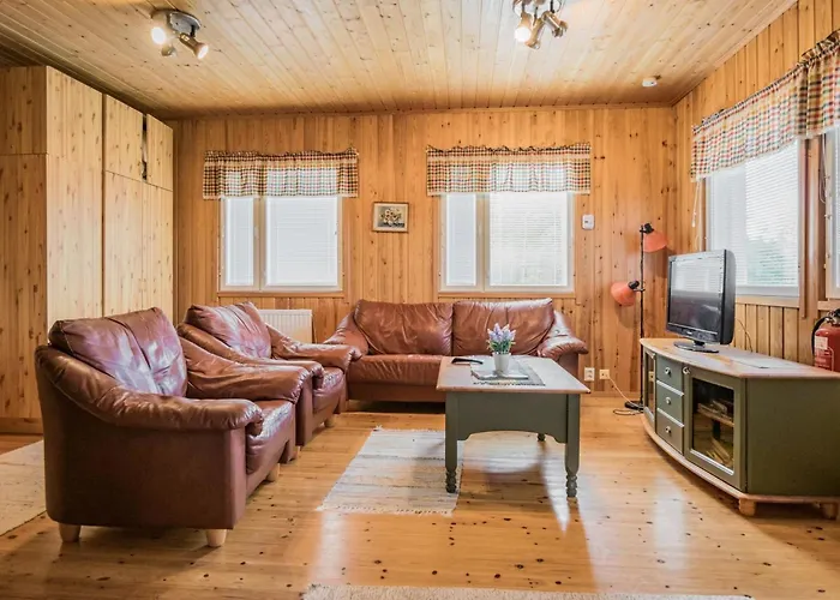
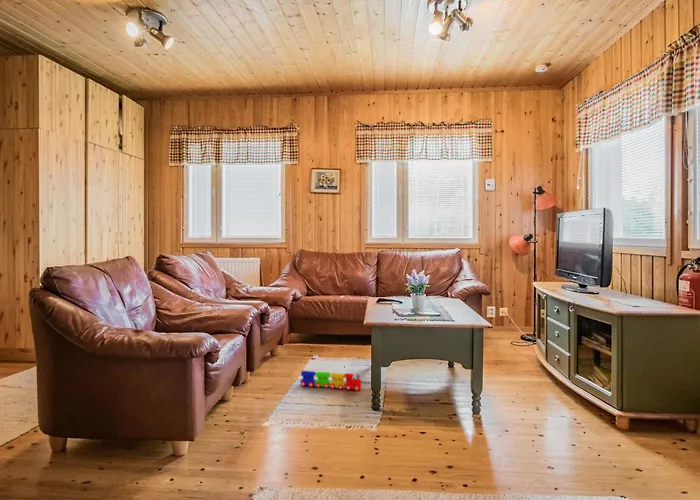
+ toy train [300,370,362,392]
